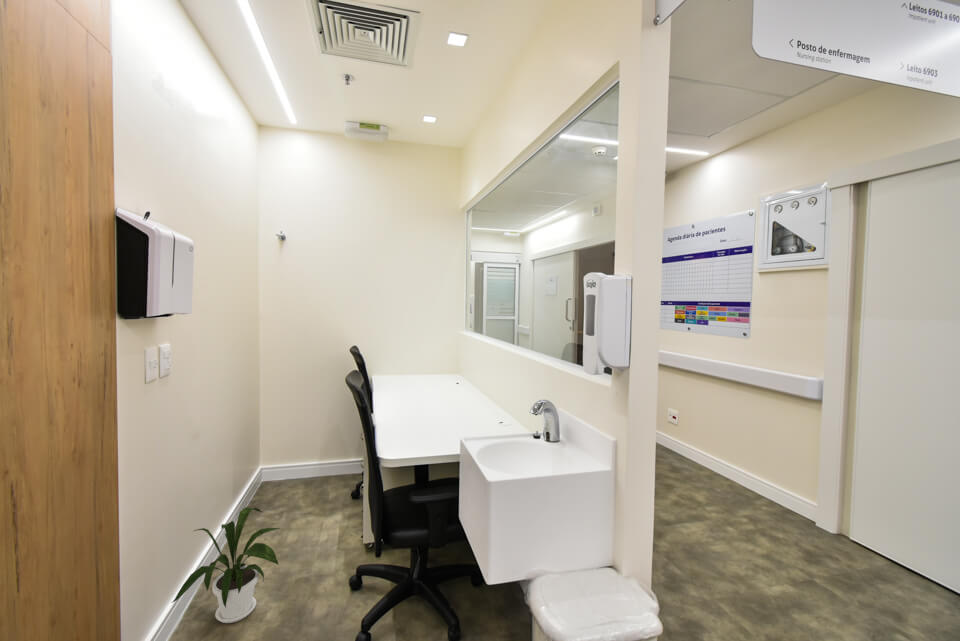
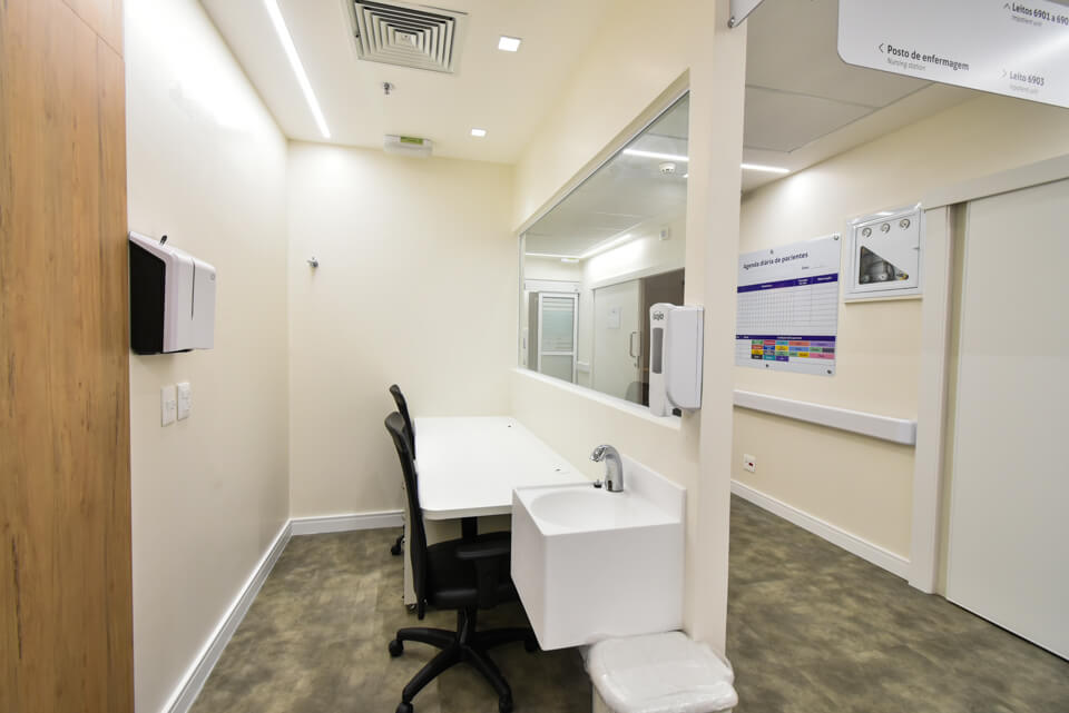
- house plant [171,506,281,624]
